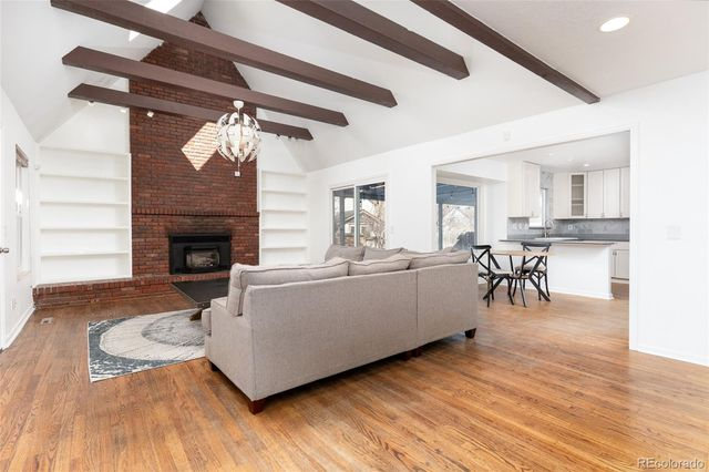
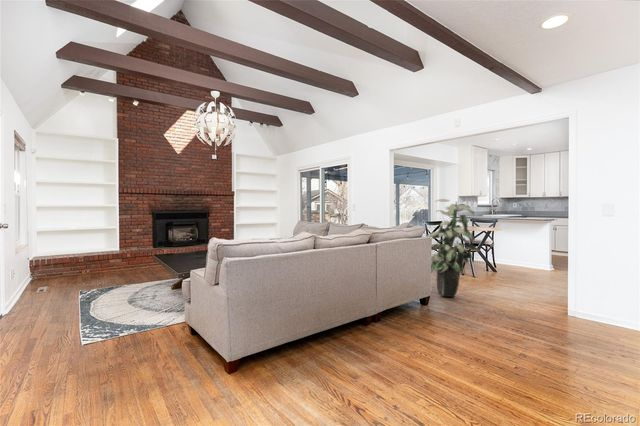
+ indoor plant [425,198,482,298]
